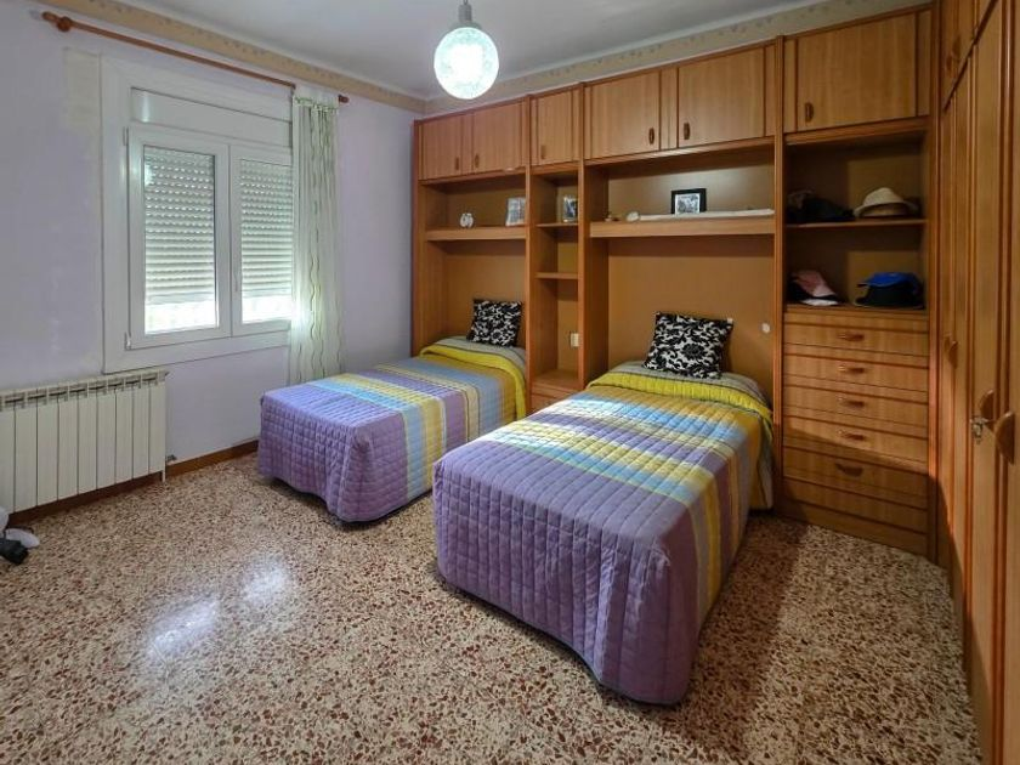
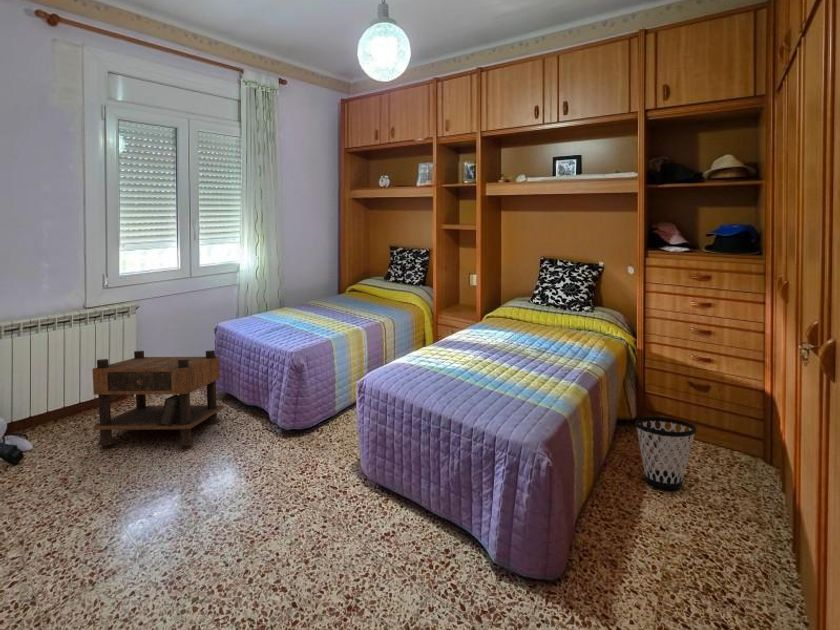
+ nightstand [91,349,225,447]
+ wastebasket [634,416,697,491]
